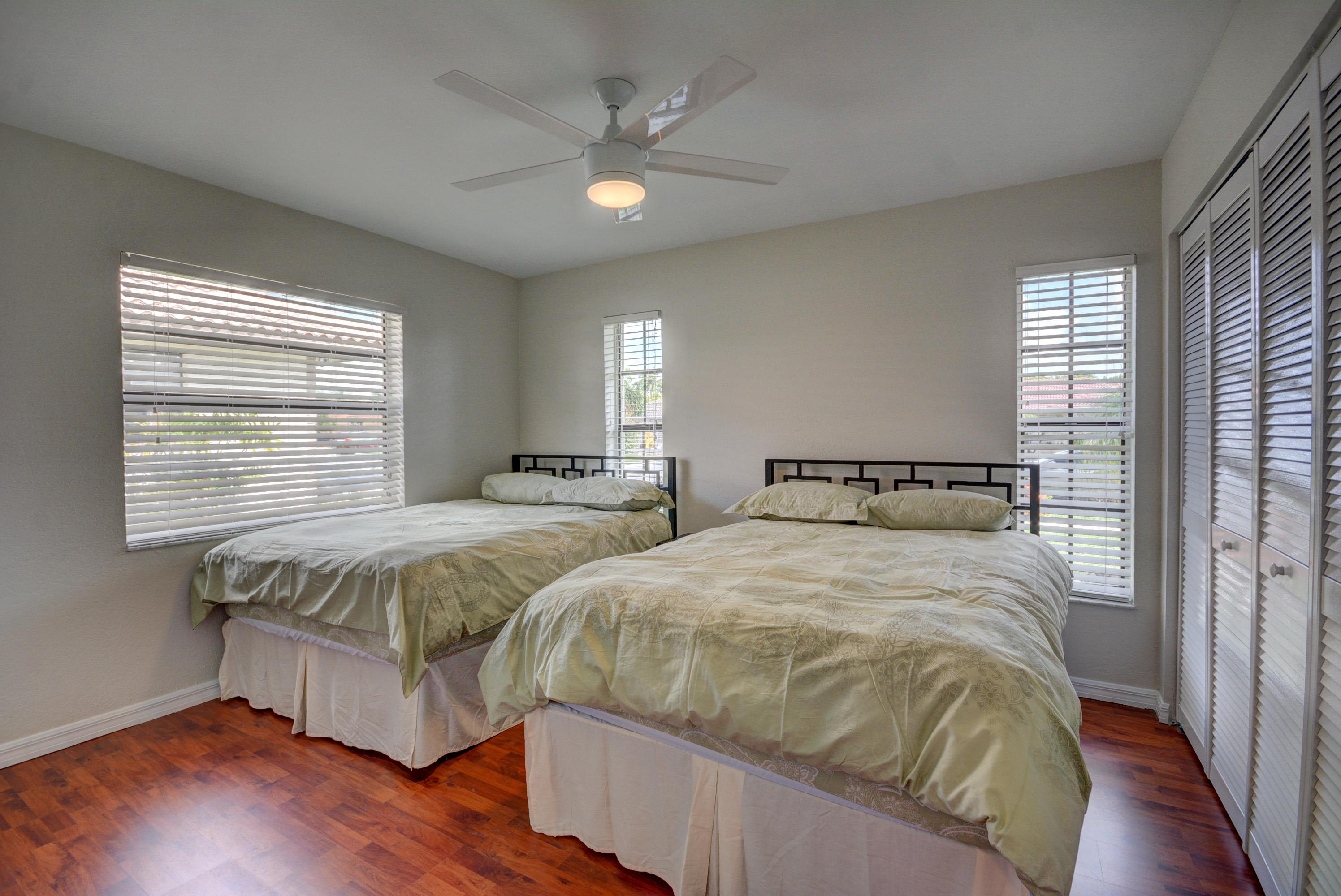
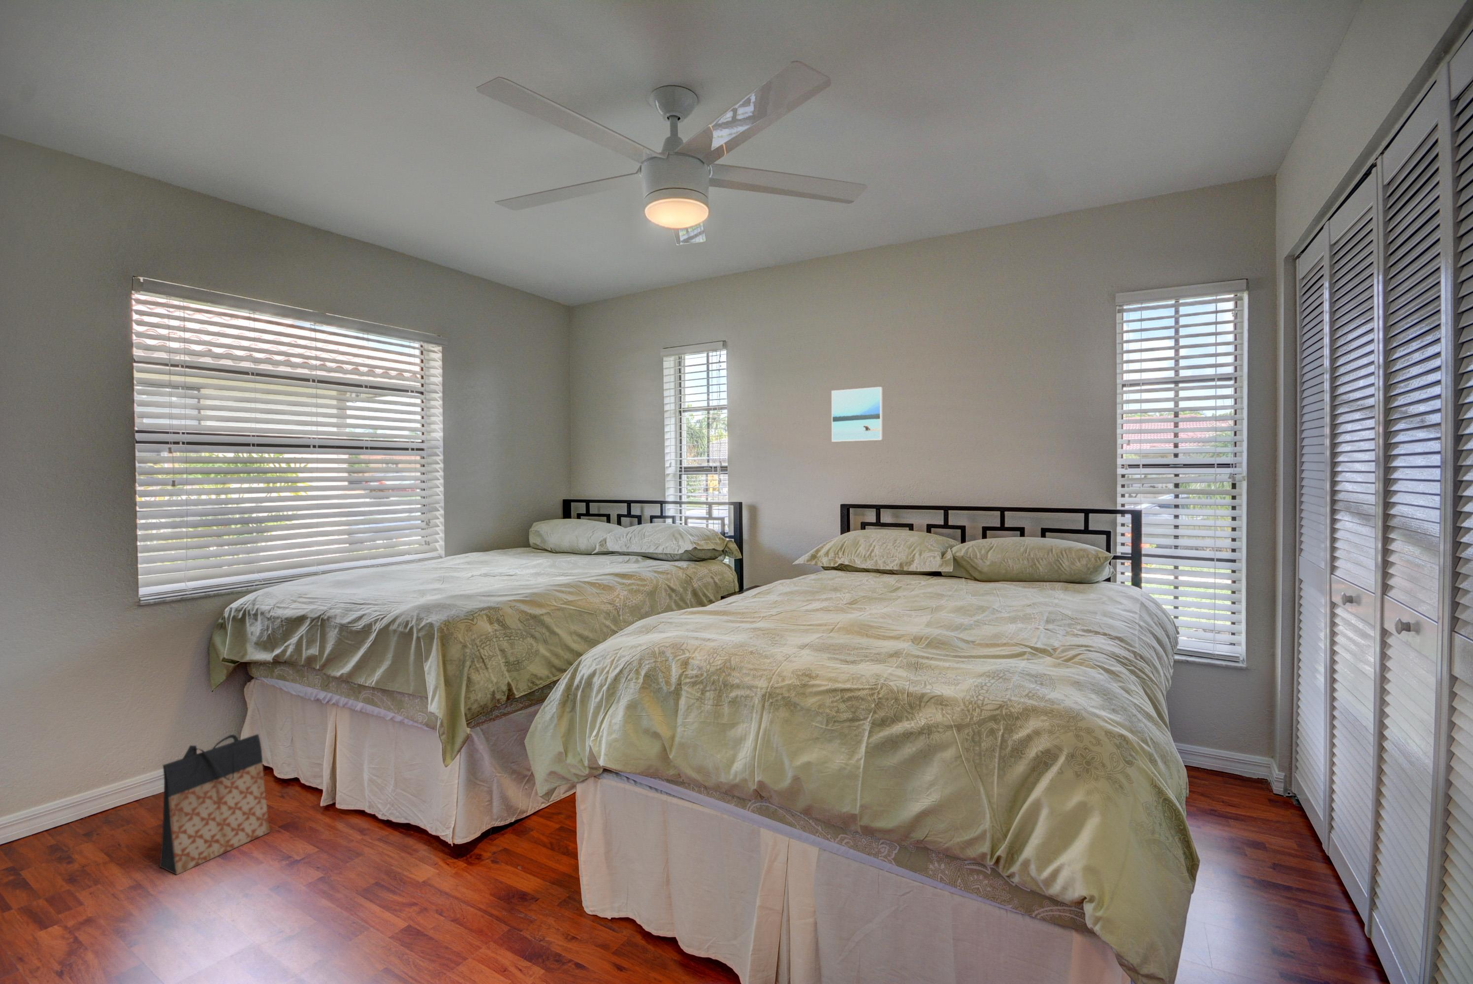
+ bag [159,734,271,875]
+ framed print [832,387,883,443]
